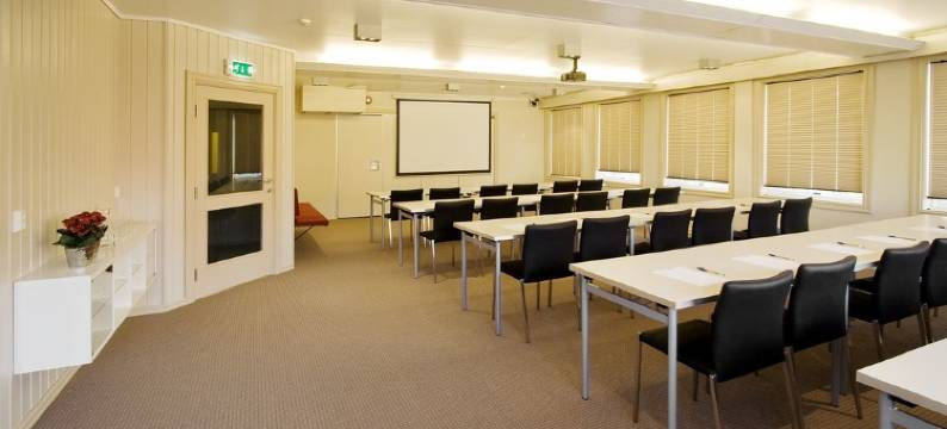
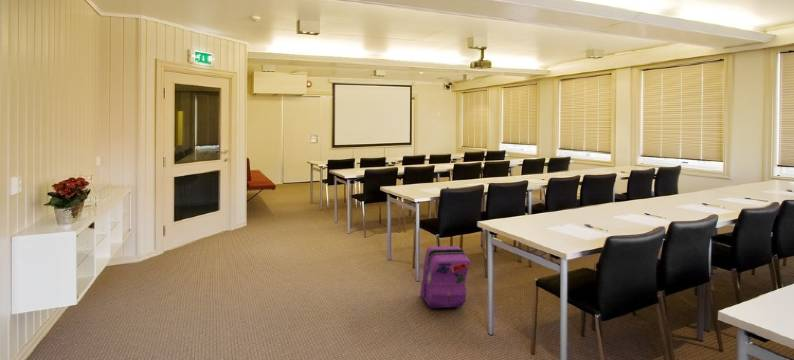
+ backpack [419,245,471,309]
